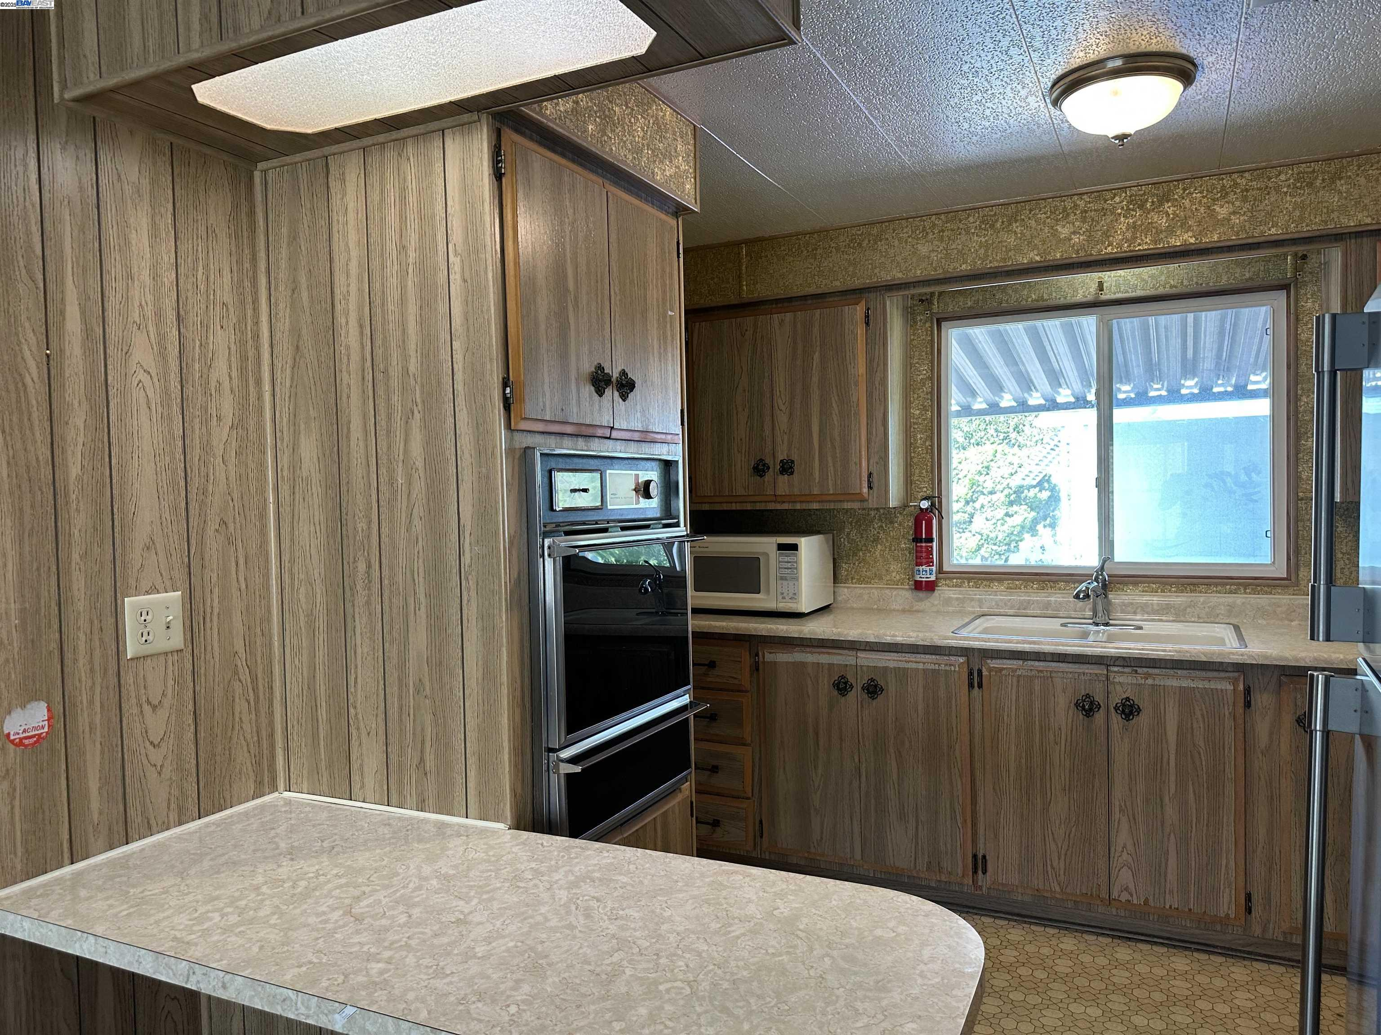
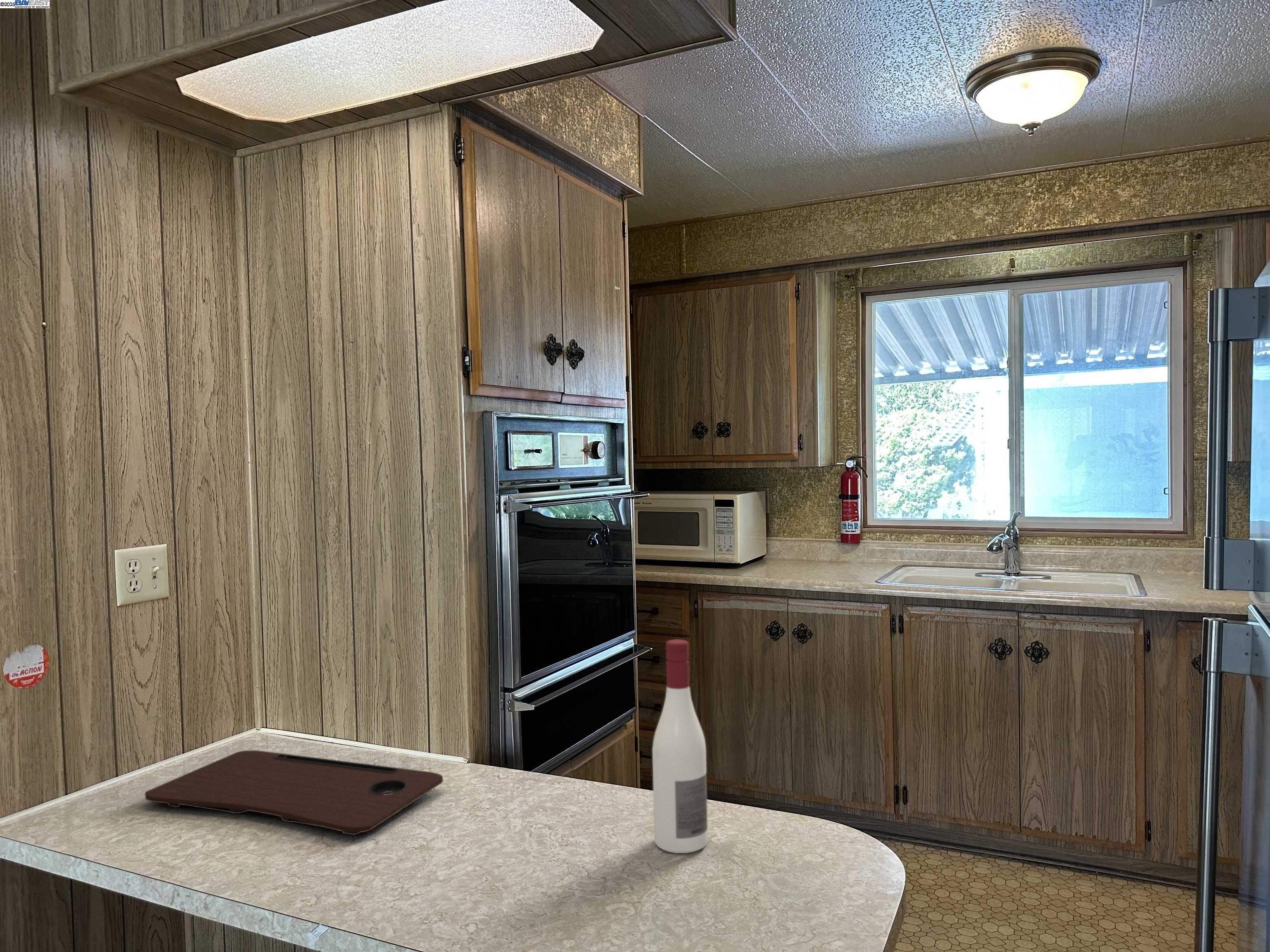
+ alcohol [652,639,708,854]
+ cutting board [144,750,444,835]
